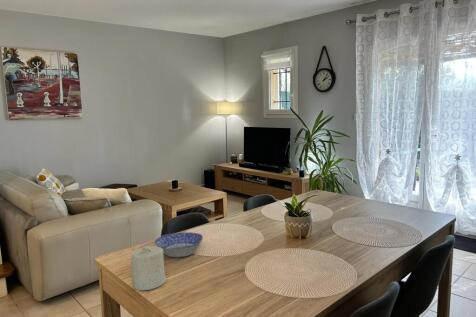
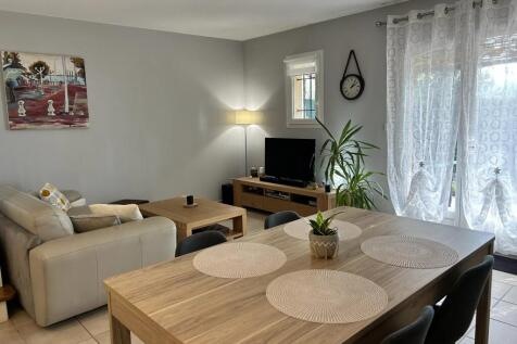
- candle [130,245,167,291]
- bowl [154,231,204,258]
